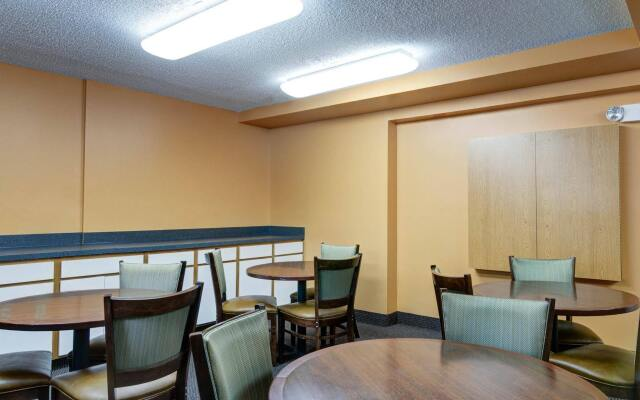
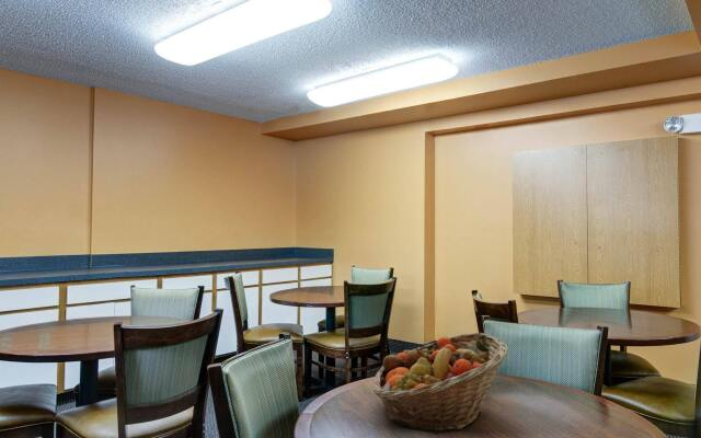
+ fruit basket [372,332,509,435]
